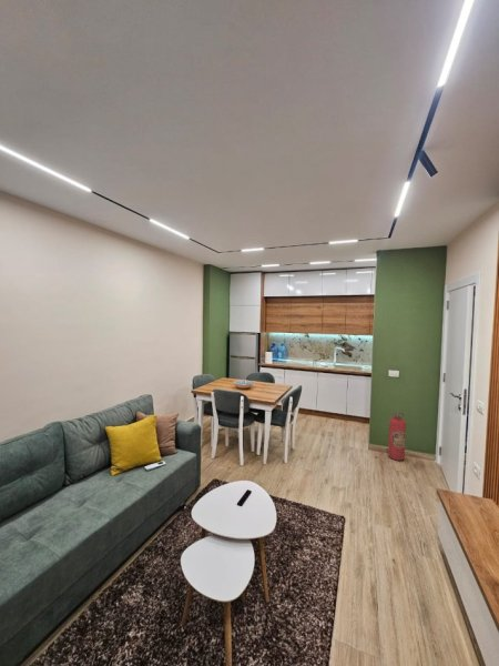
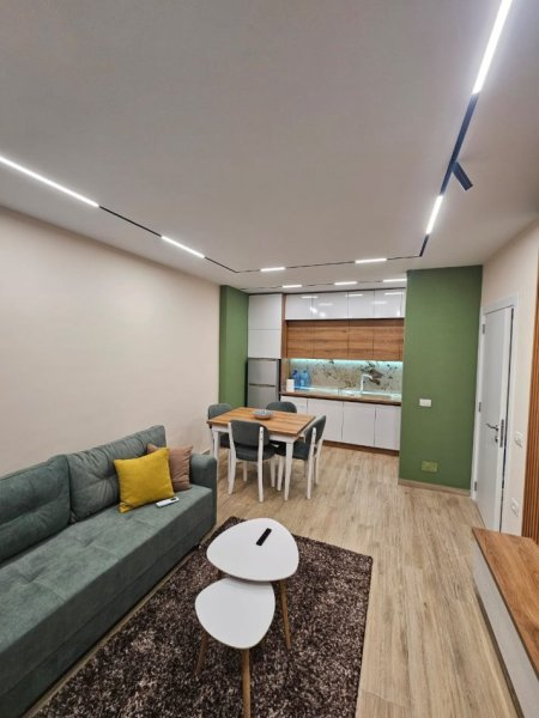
- fire extinguisher [387,411,407,462]
